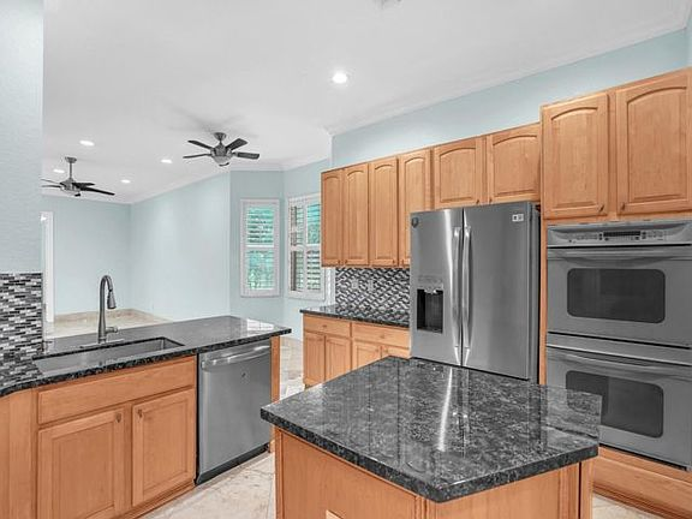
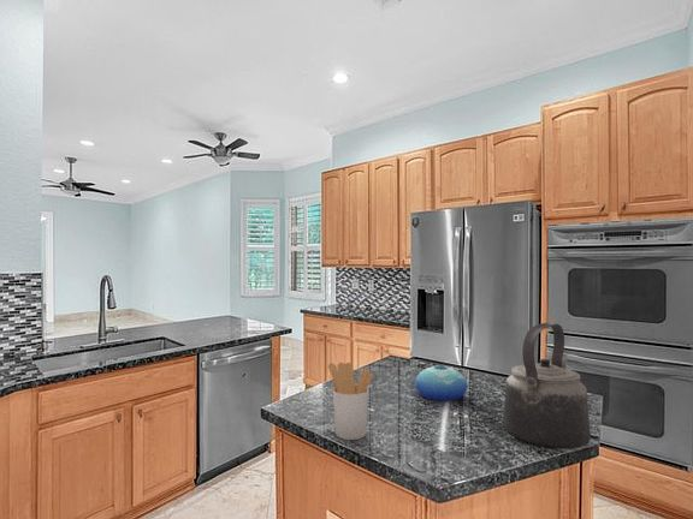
+ kettle [502,322,592,449]
+ bowl [414,365,468,402]
+ utensil holder [327,362,374,441]
